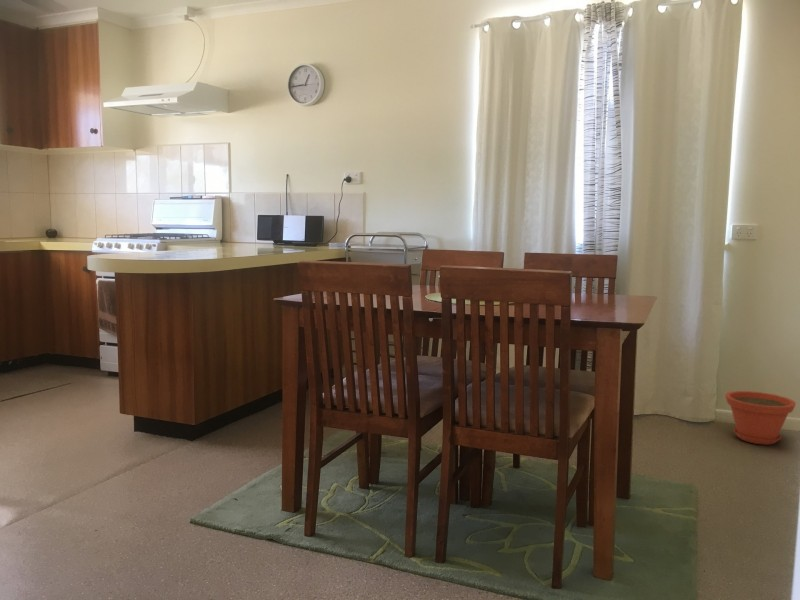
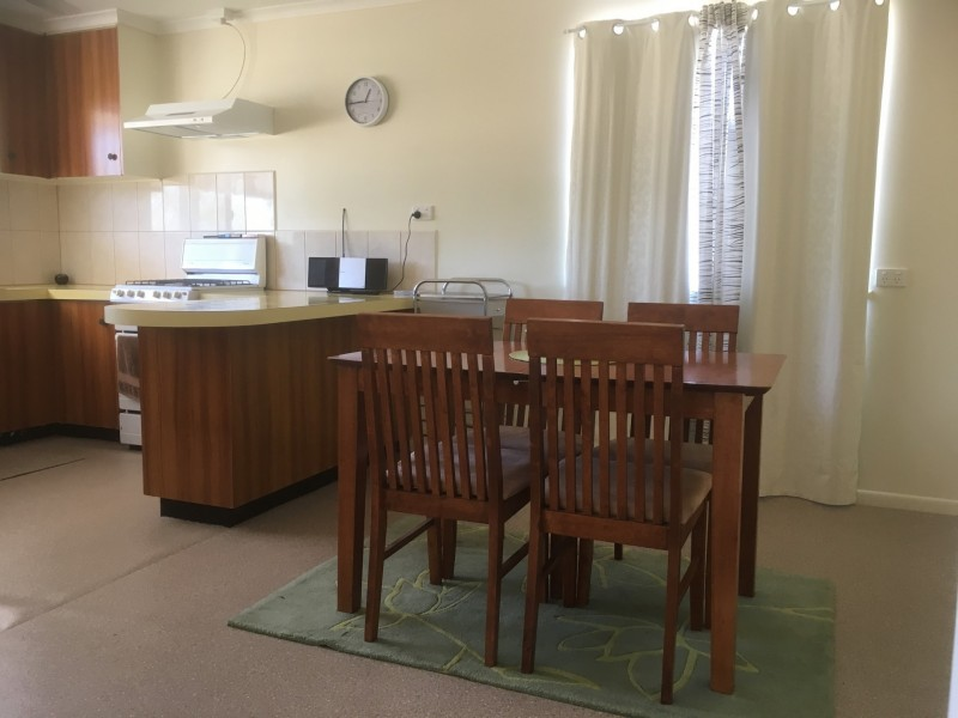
- plant pot [724,390,797,446]
